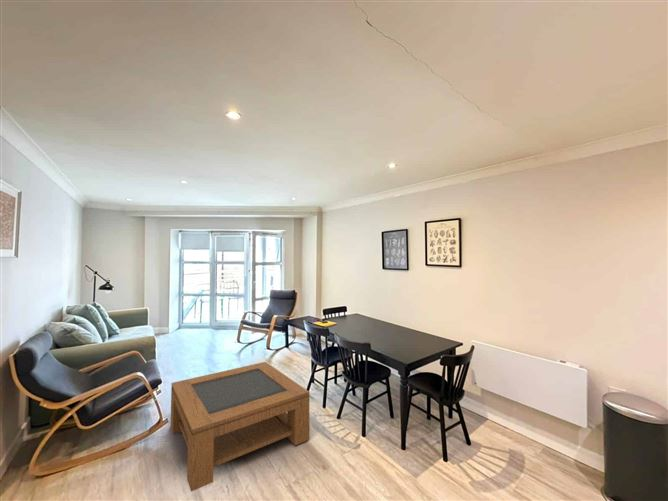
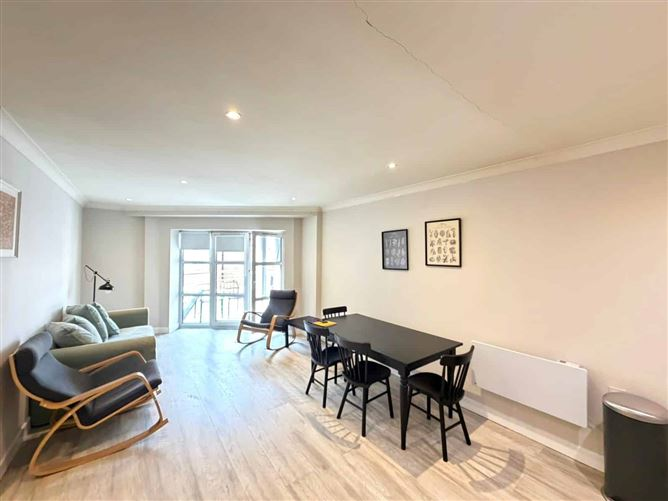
- coffee table [170,361,310,493]
